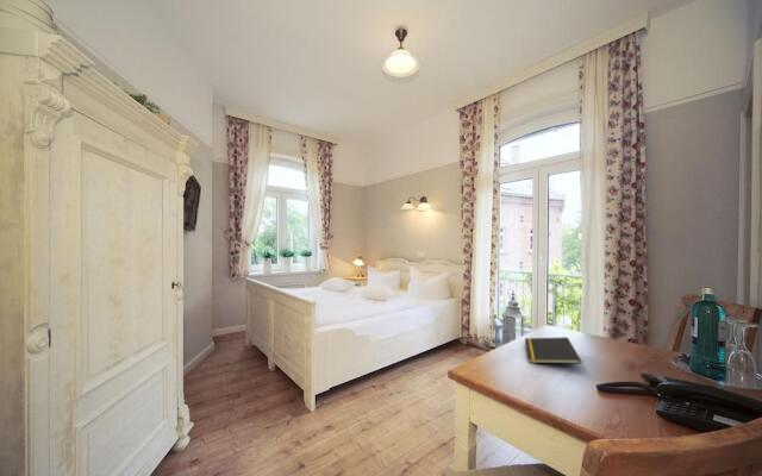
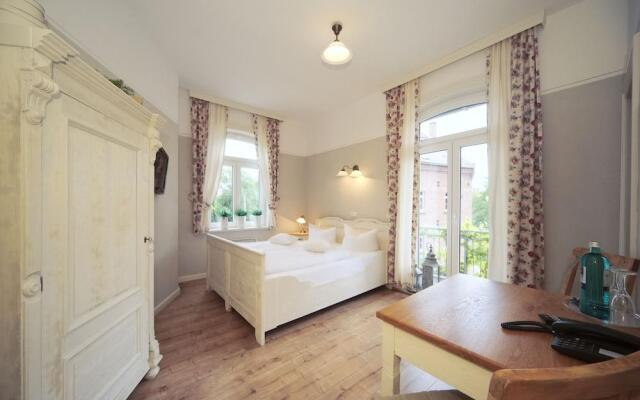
- notepad [524,336,583,365]
